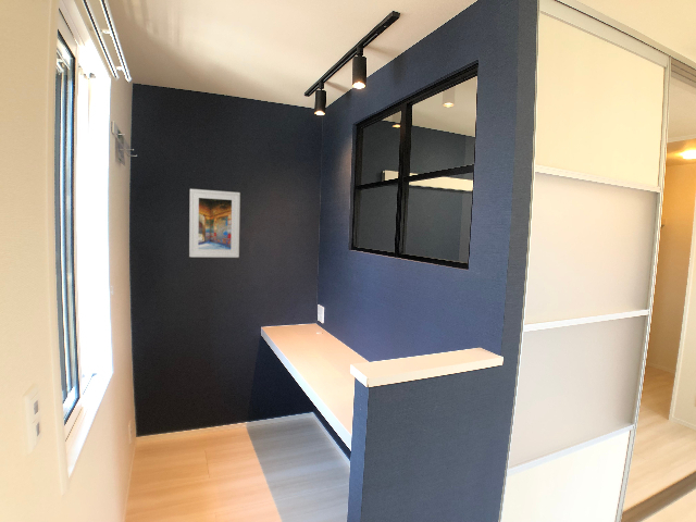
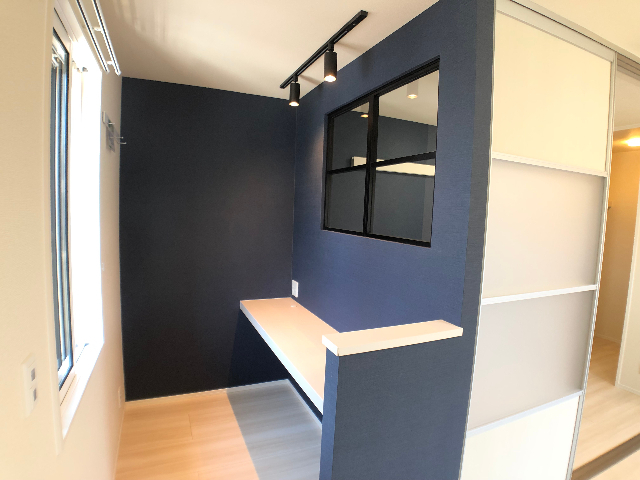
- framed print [188,188,241,259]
